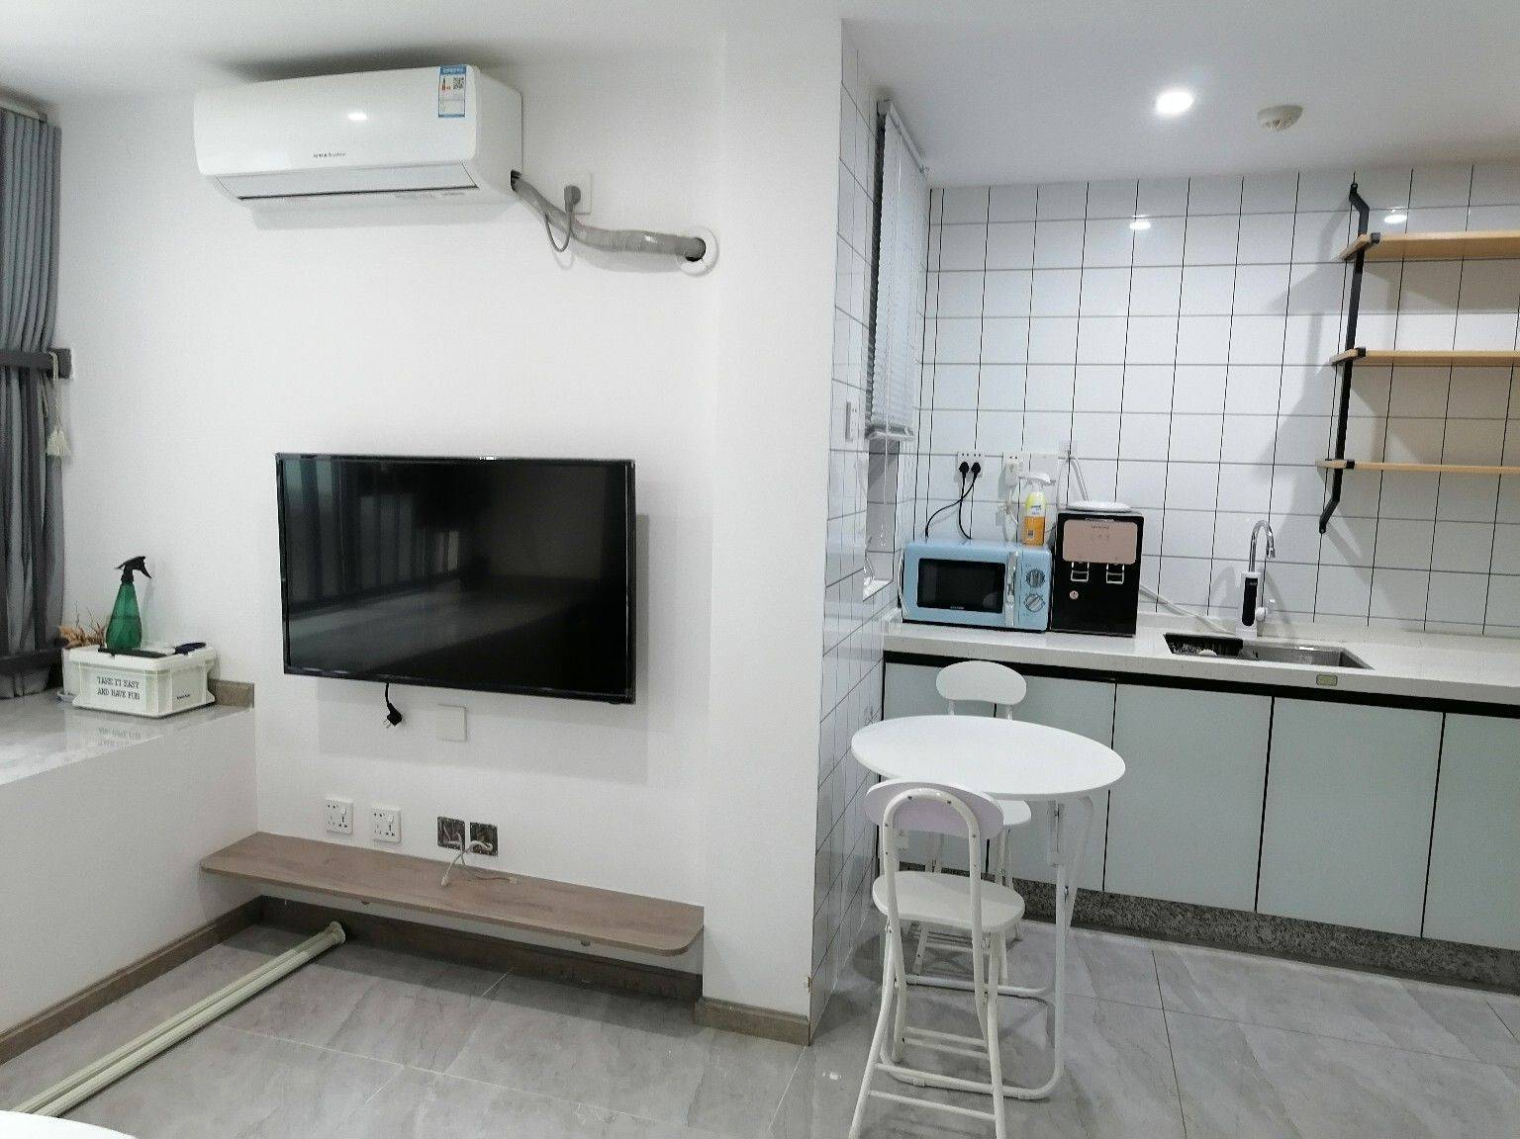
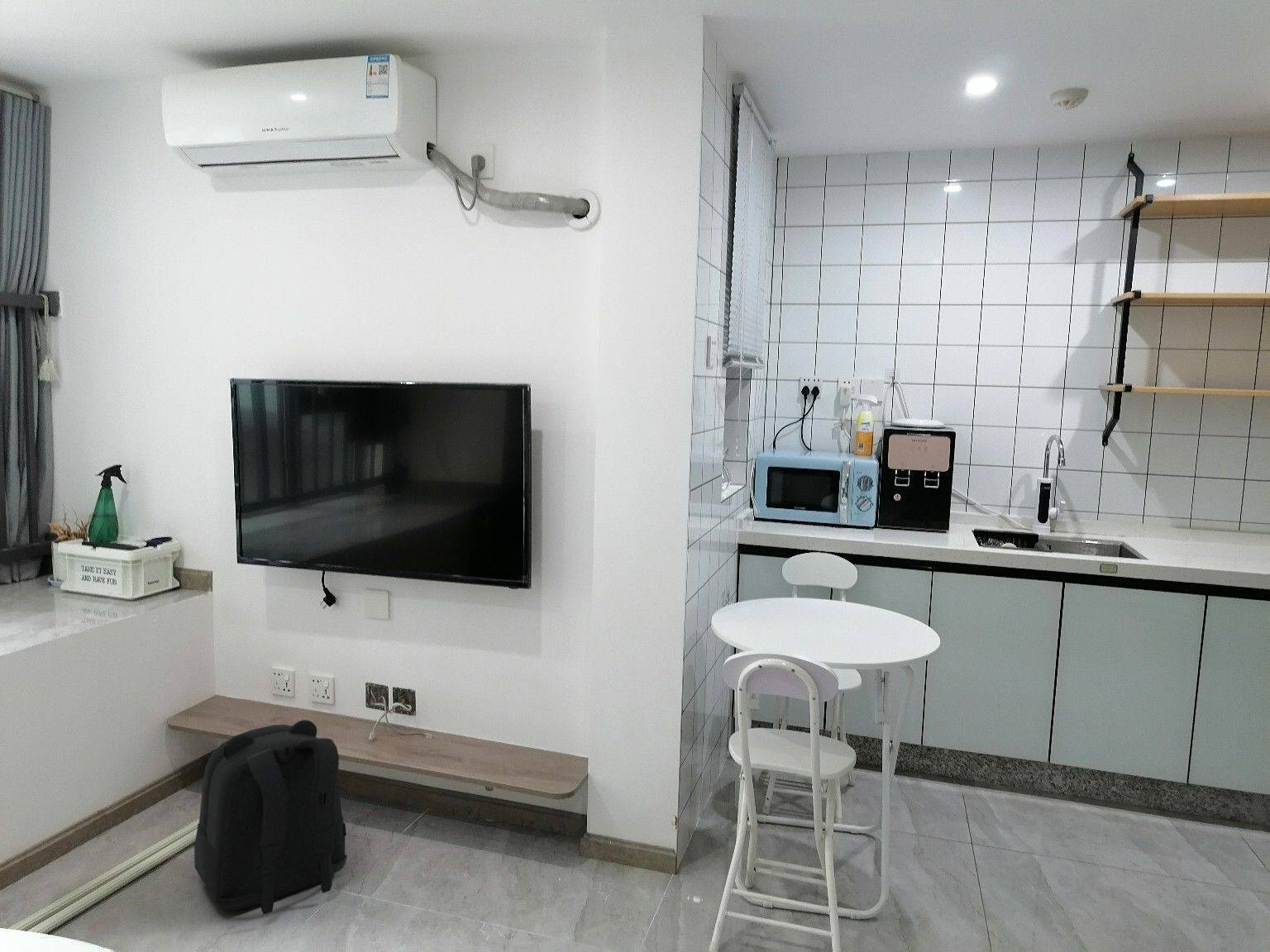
+ backpack [193,719,348,916]
